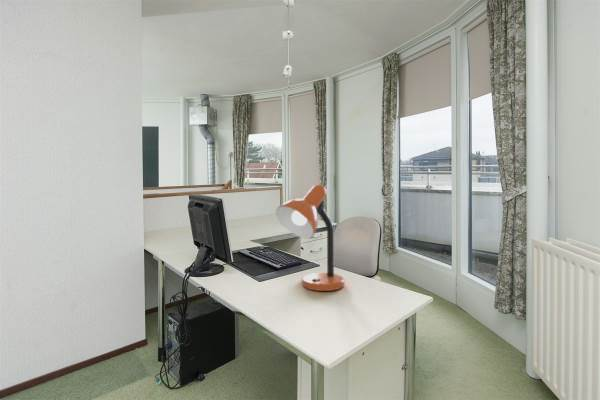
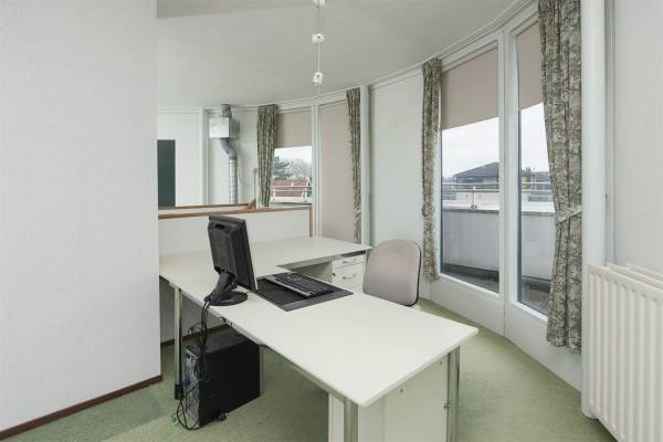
- desk lamp [275,183,345,292]
